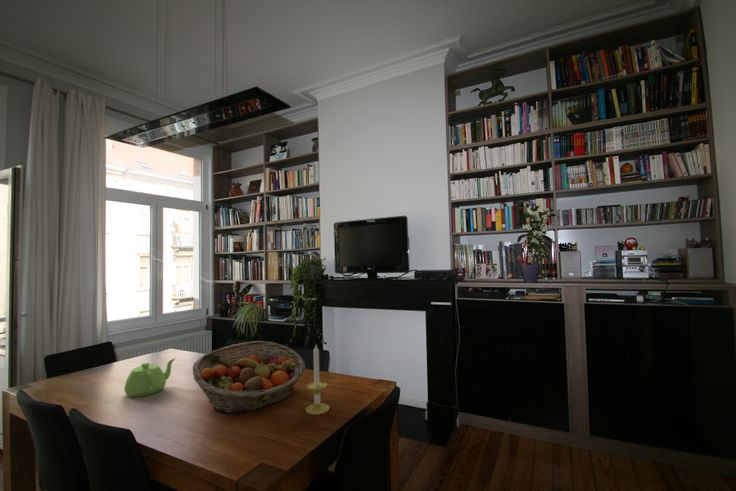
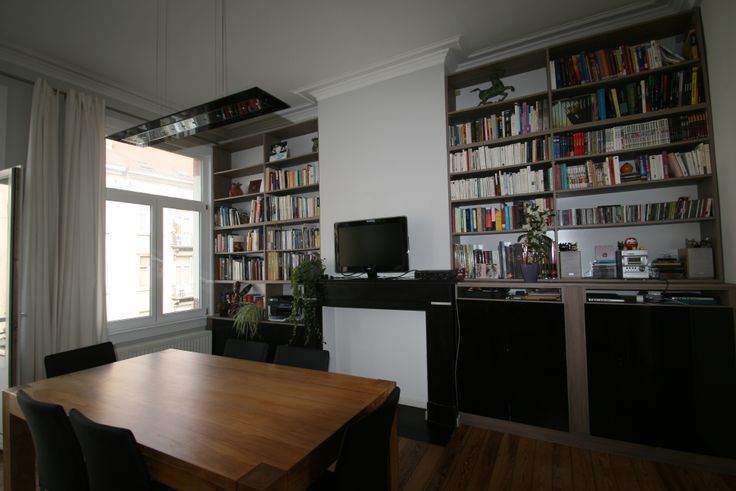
- teapot [123,357,177,398]
- fruit basket [192,340,306,414]
- candle [304,344,331,416]
